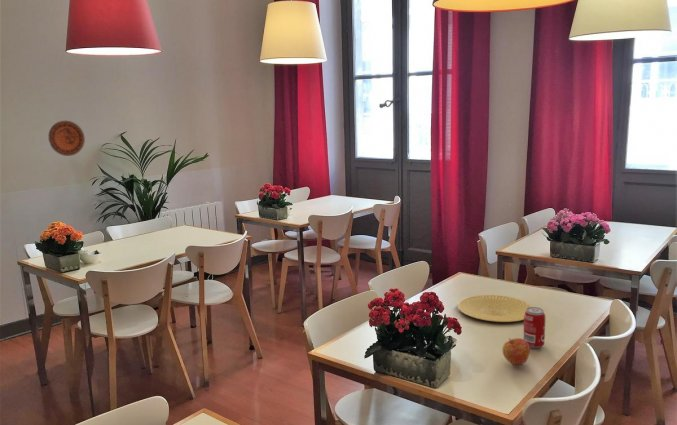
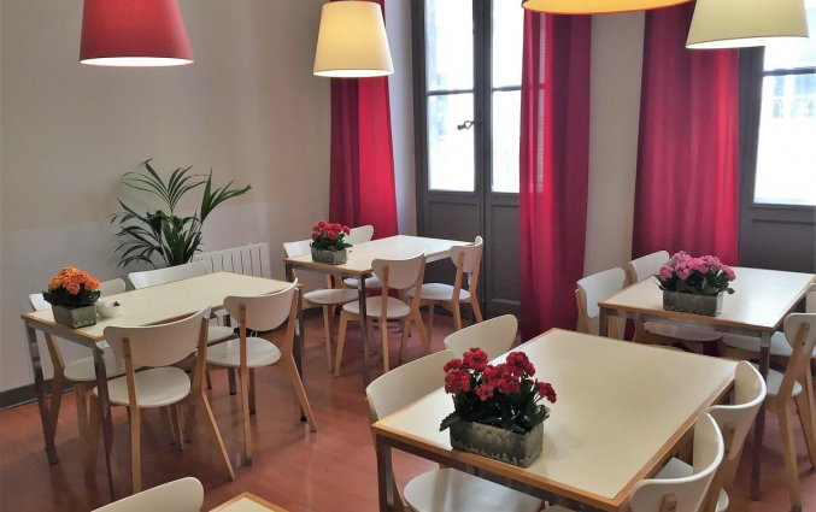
- apple [501,337,531,366]
- plate [457,294,534,323]
- decorative plate [48,120,86,157]
- beverage can [522,306,547,349]
